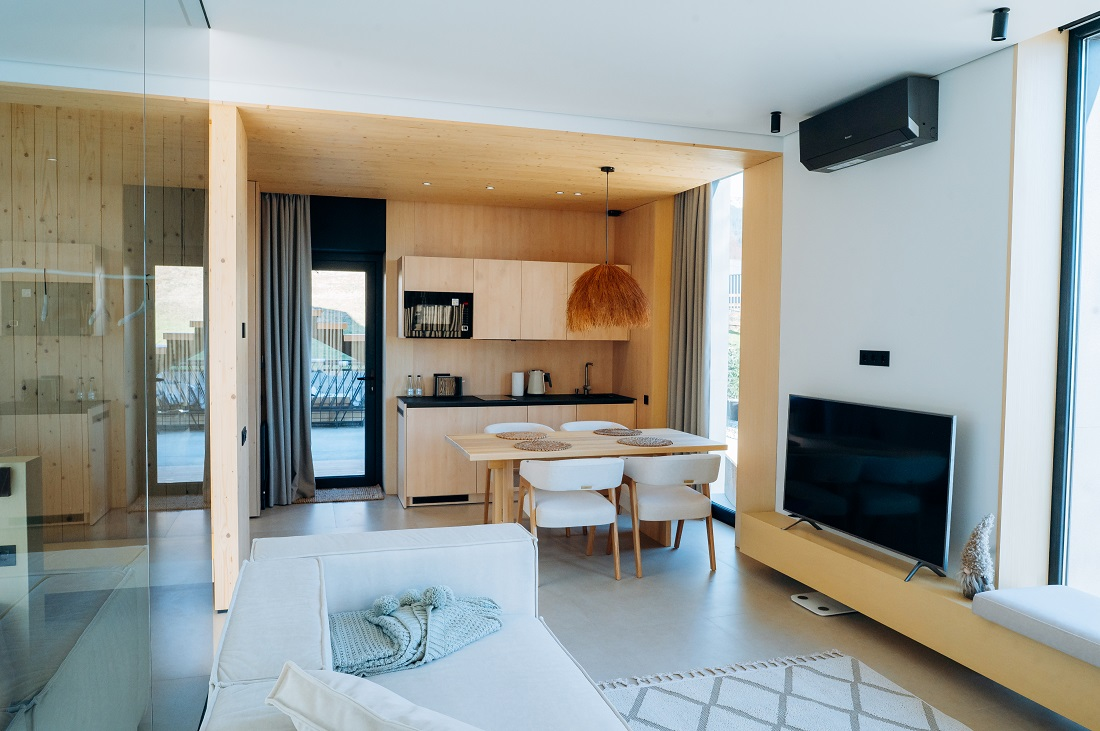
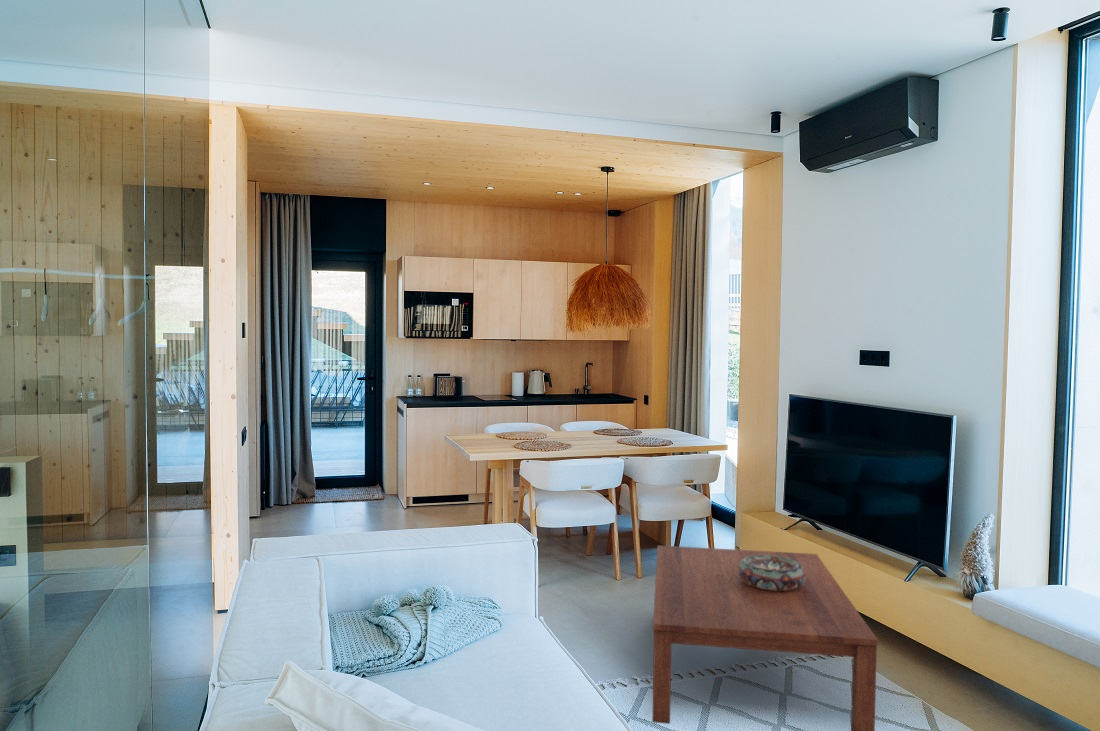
+ decorative bowl [738,555,806,591]
+ coffee table [651,544,879,731]
